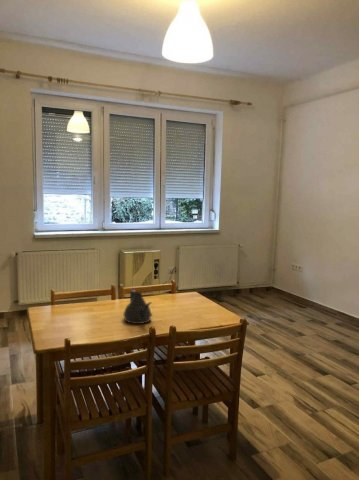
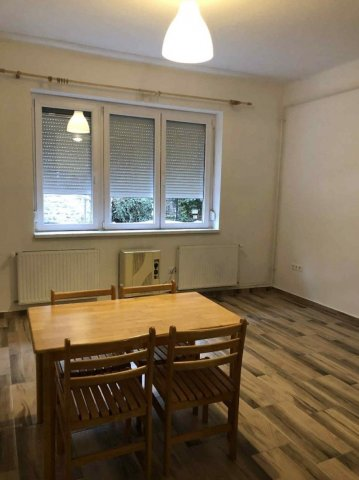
- teapot [122,289,153,325]
